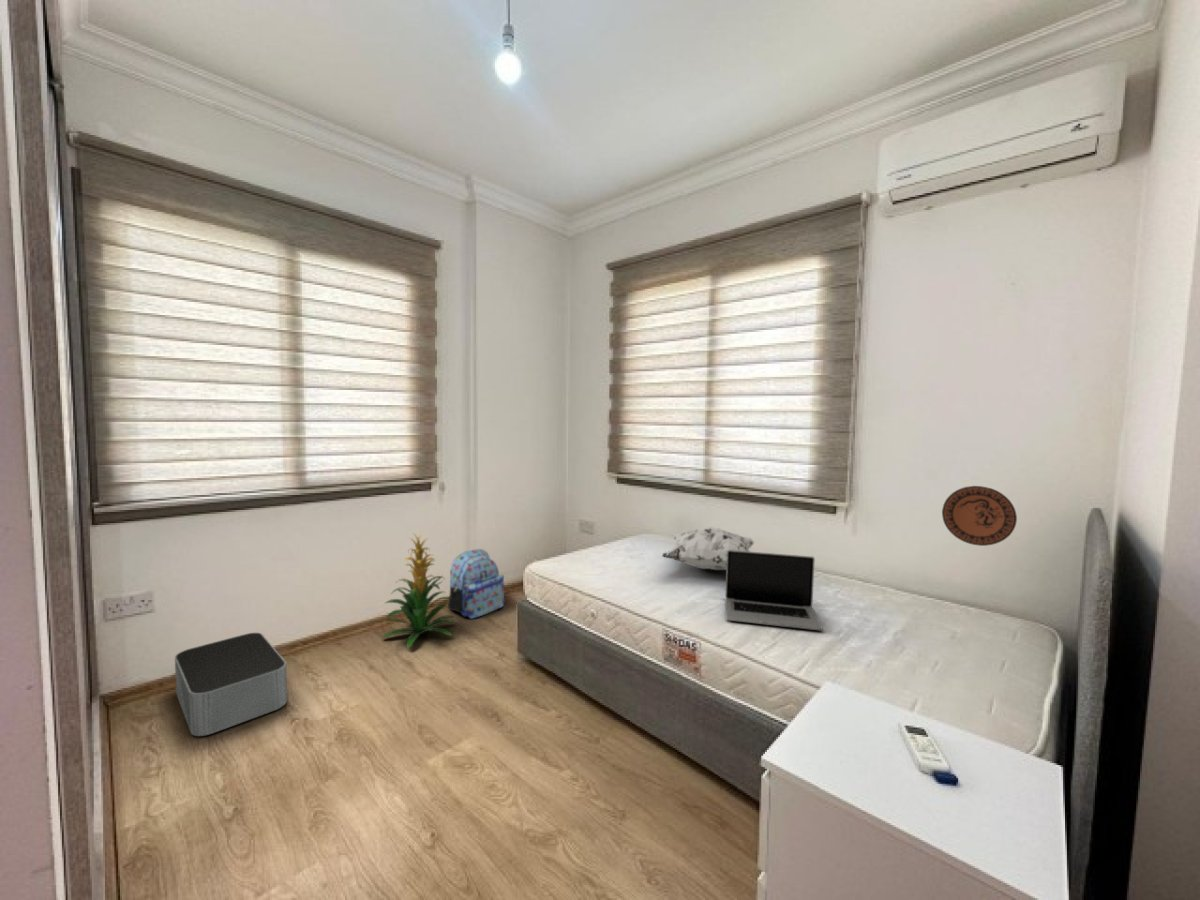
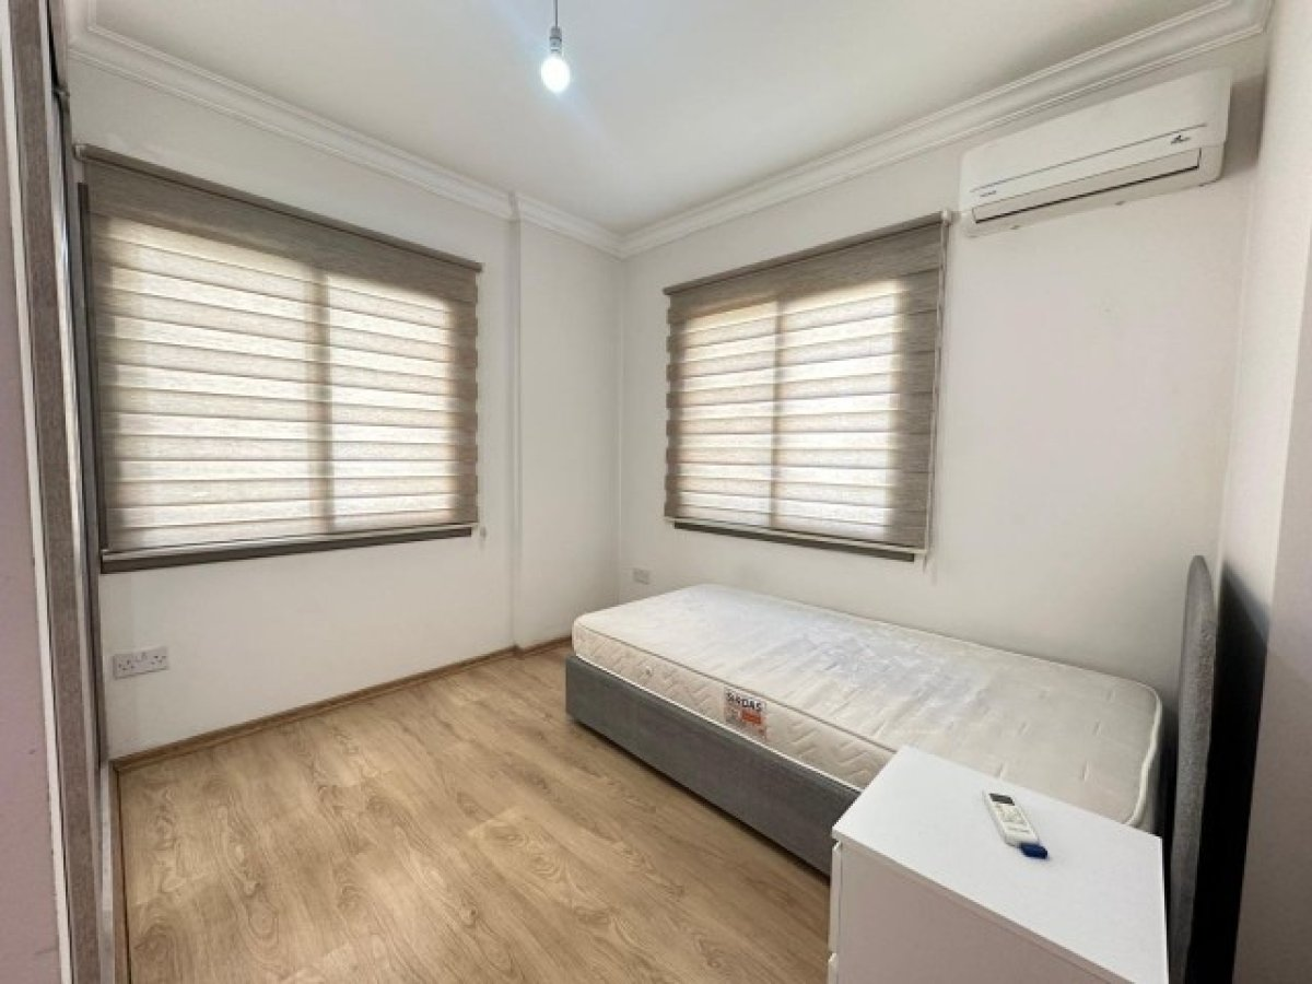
- laptop [724,550,823,631]
- decorative plate [941,485,1018,547]
- indoor plant [381,530,456,649]
- decorative pillow [661,526,756,571]
- backpack [447,548,506,620]
- storage bin [174,632,288,737]
